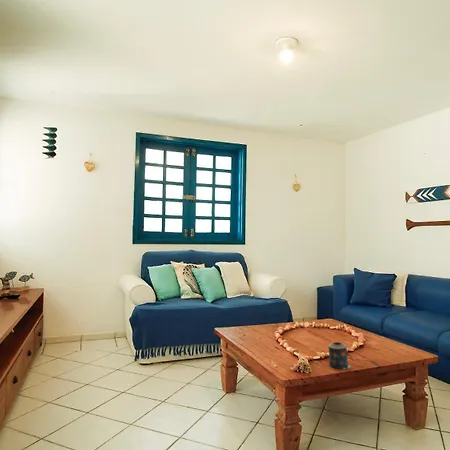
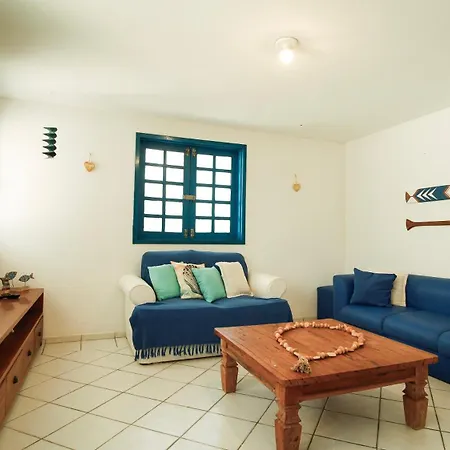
- candle [327,341,351,370]
